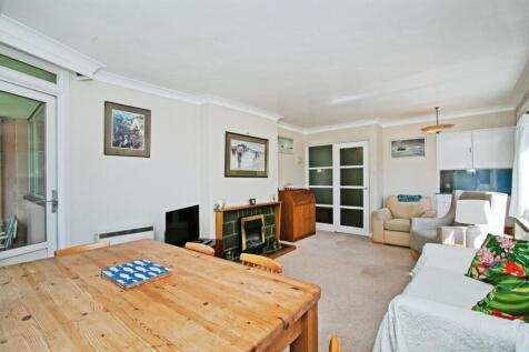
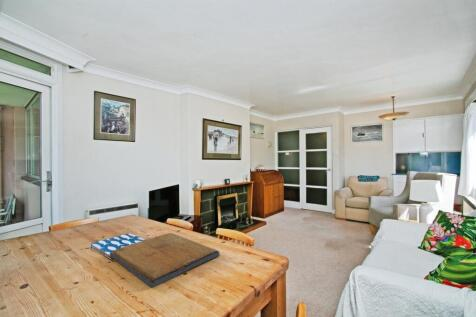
+ religious icon [109,232,221,288]
